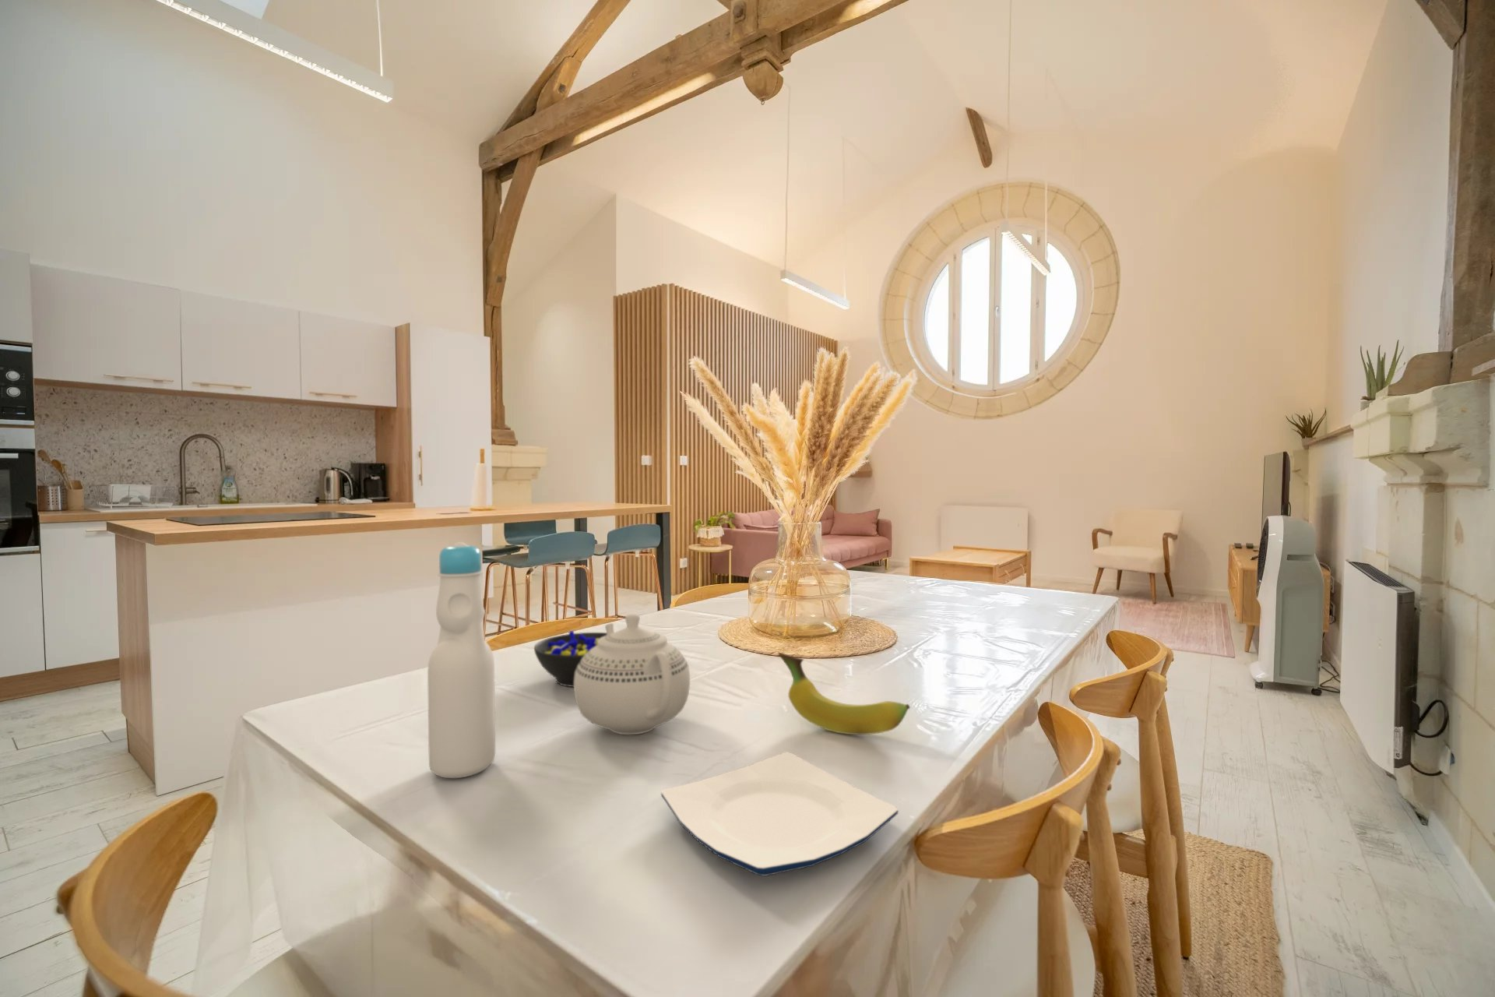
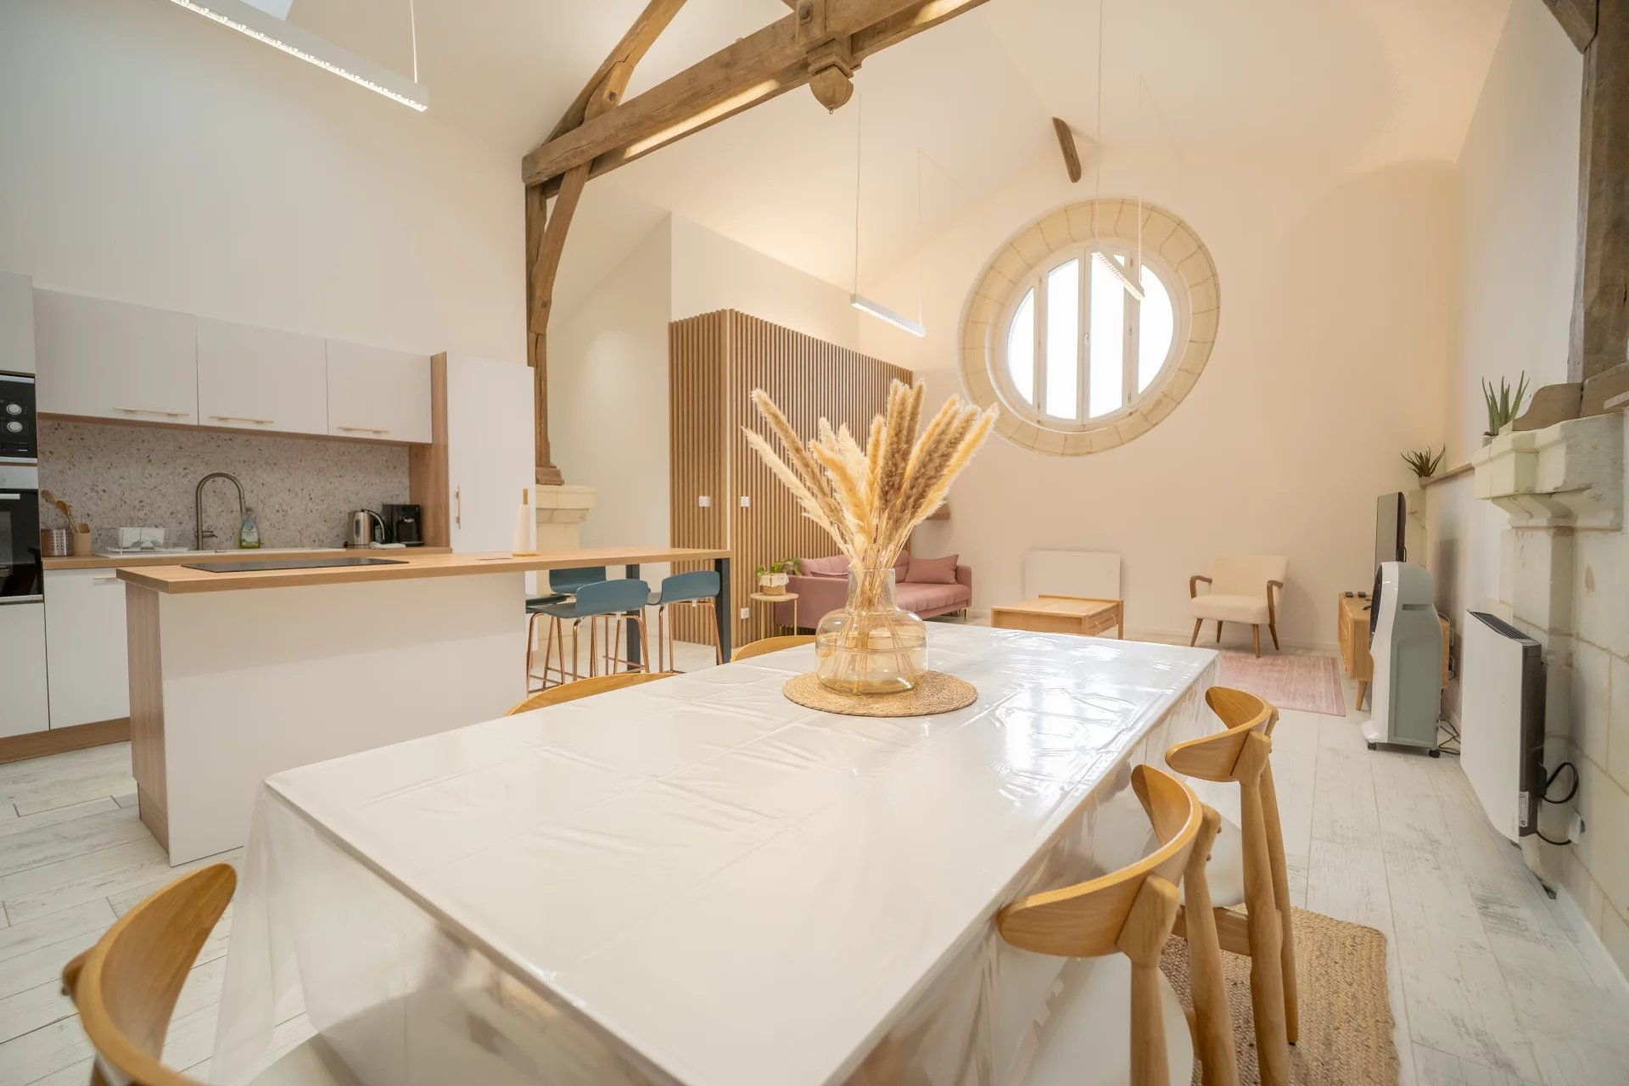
- teapot [573,613,691,736]
- cereal bowl [533,630,606,688]
- fruit [778,652,911,736]
- plate [661,751,899,877]
- bottle [427,541,496,779]
